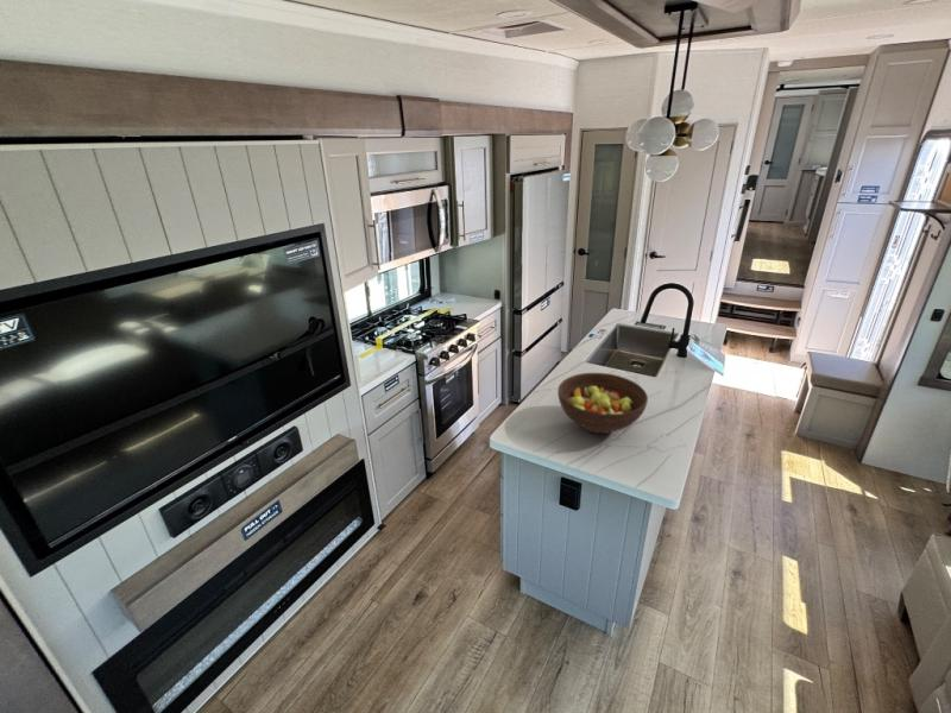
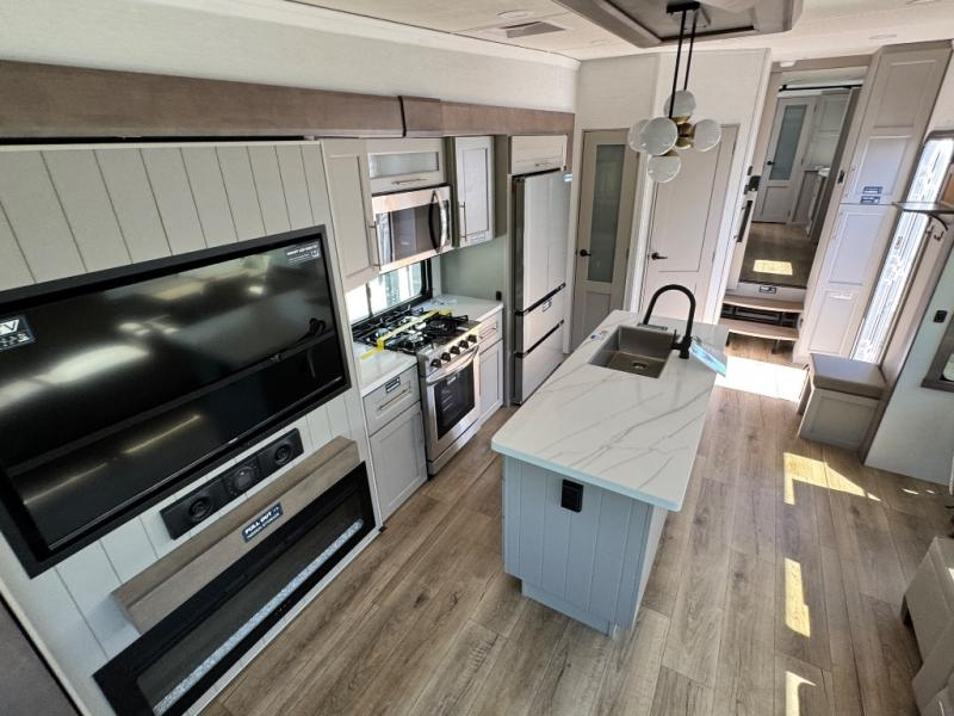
- fruit bowl [556,372,649,435]
